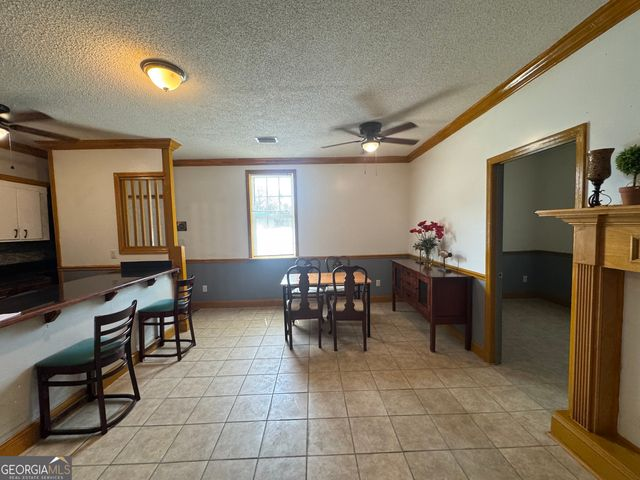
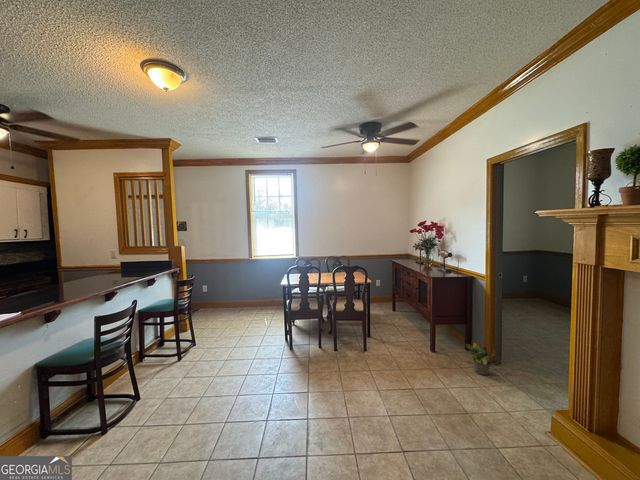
+ potted plant [465,342,496,376]
